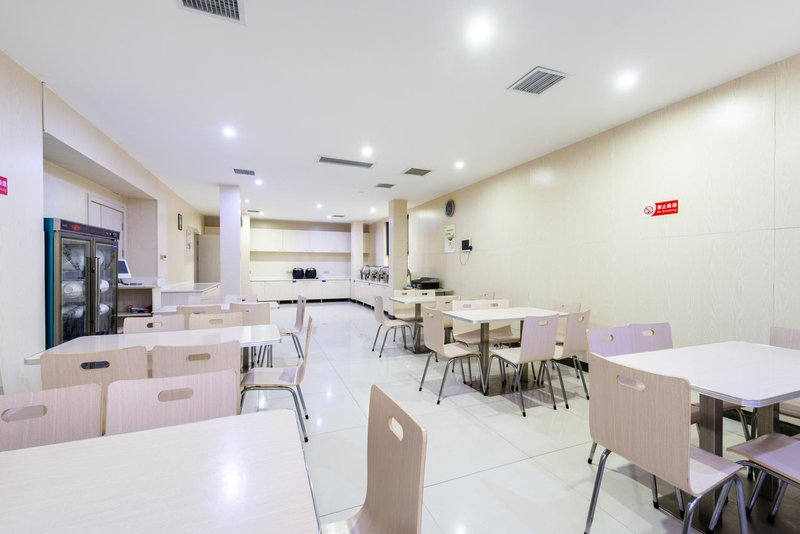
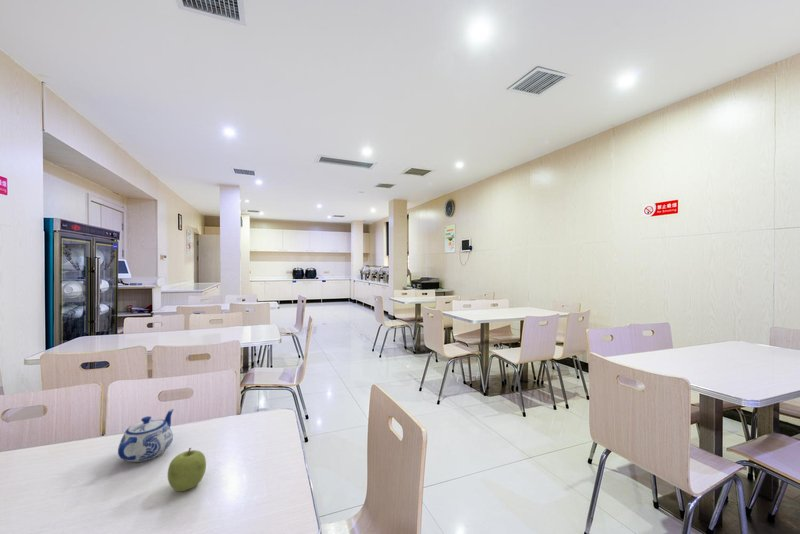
+ fruit [167,447,207,492]
+ teapot [117,408,175,463]
